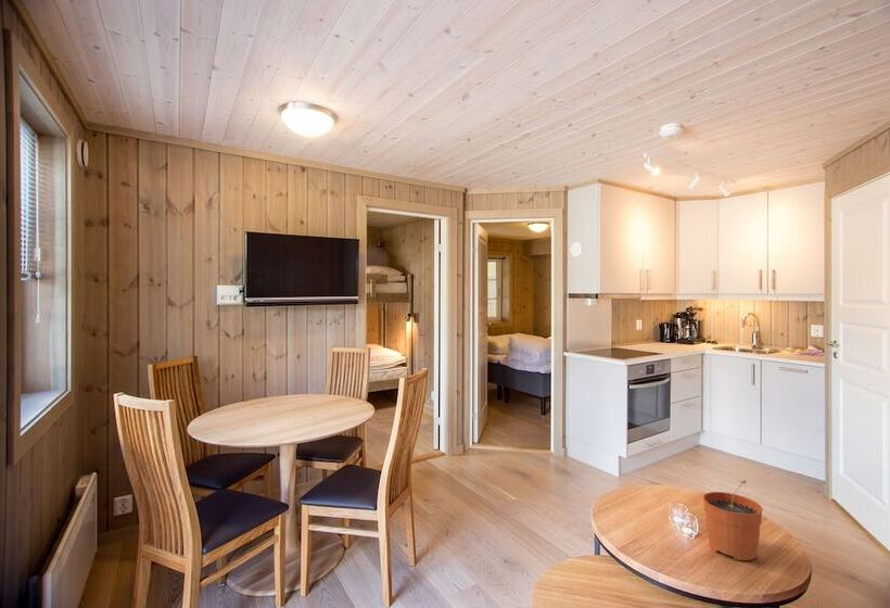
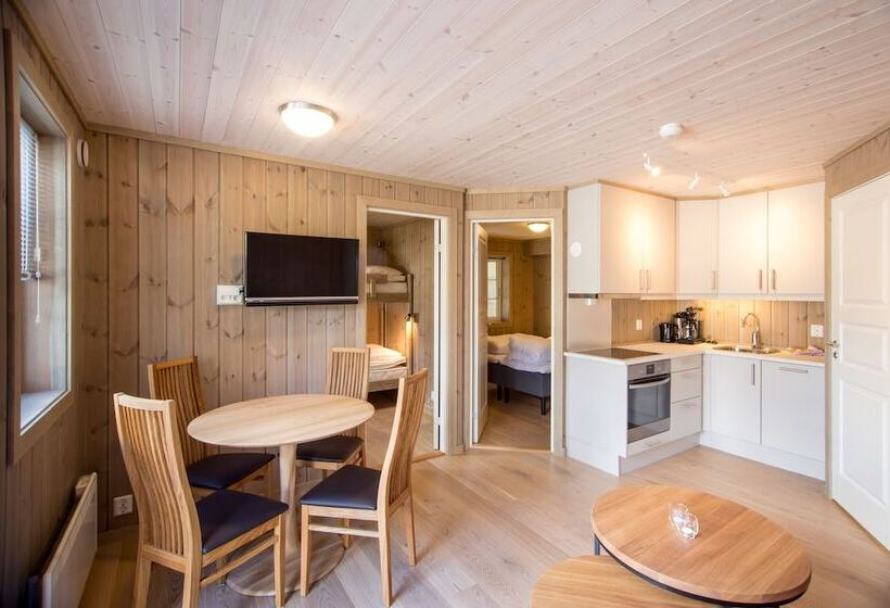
- plant pot [702,479,764,561]
